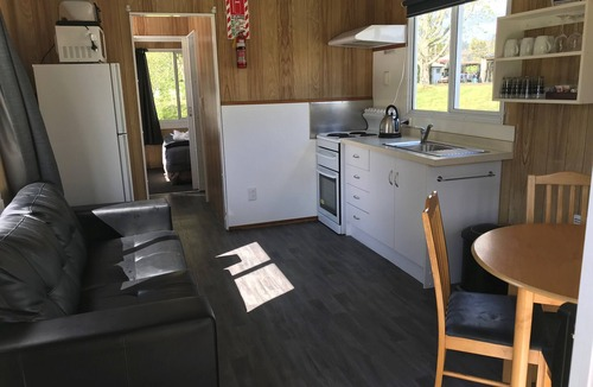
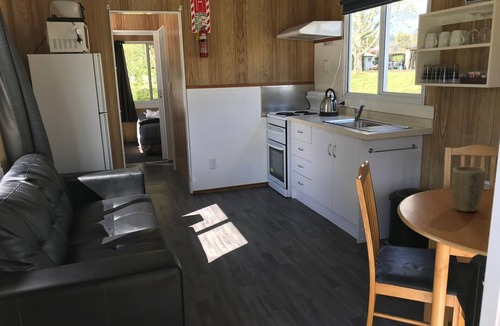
+ plant pot [451,165,486,213]
